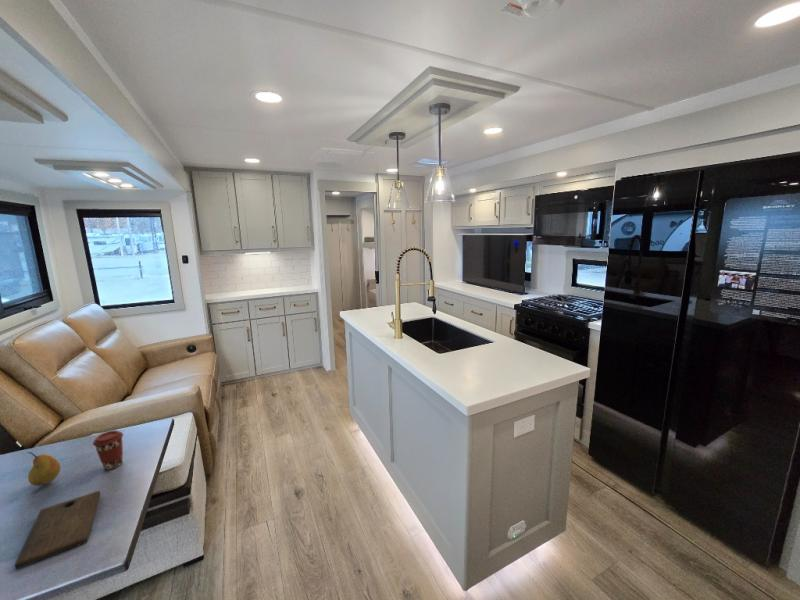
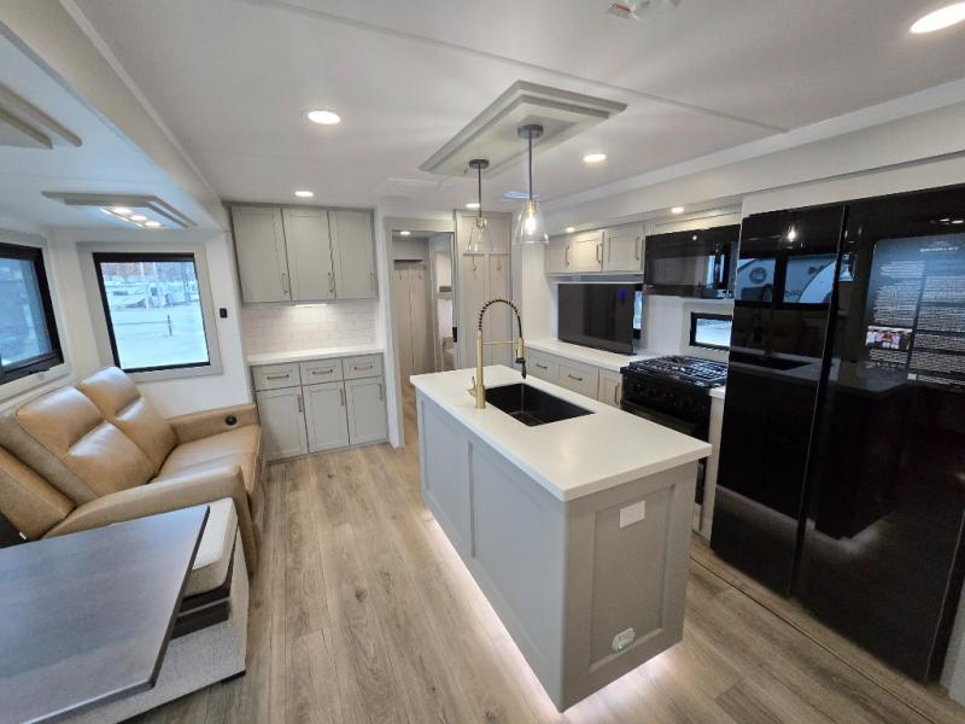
- cutting board [14,490,101,570]
- coffee cup [92,429,124,471]
- fruit [26,451,62,487]
